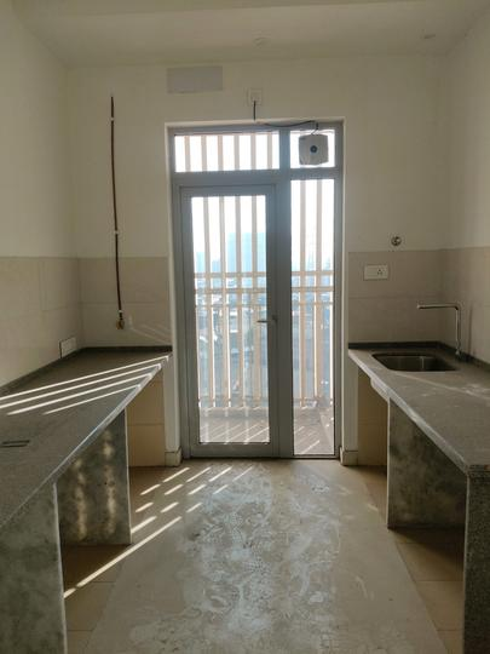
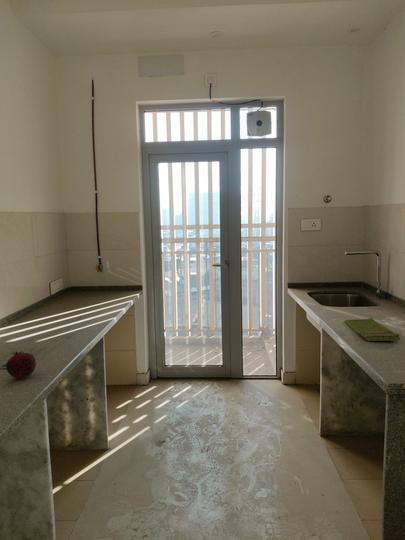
+ dish towel [343,317,401,342]
+ fruit [5,350,37,379]
